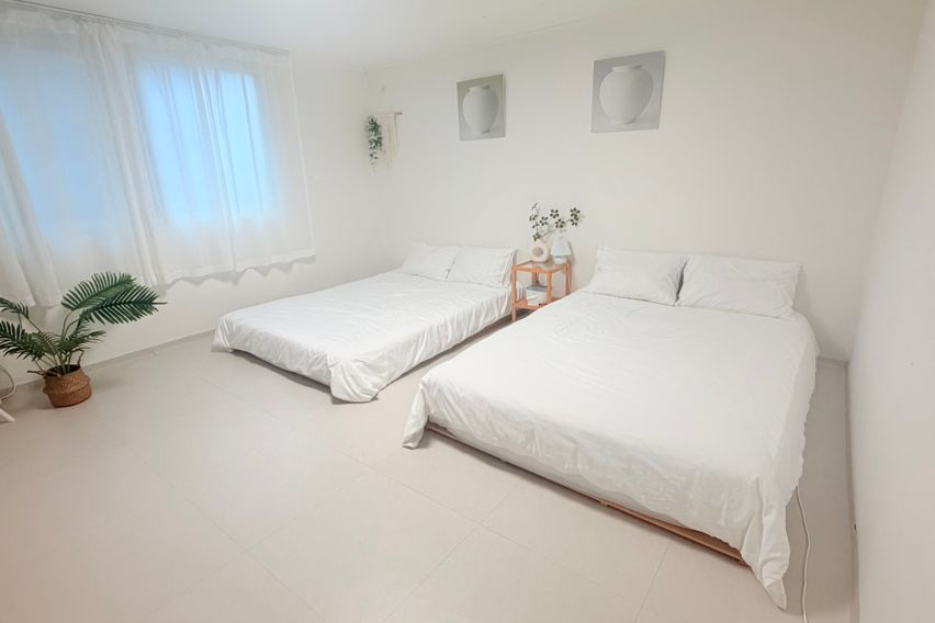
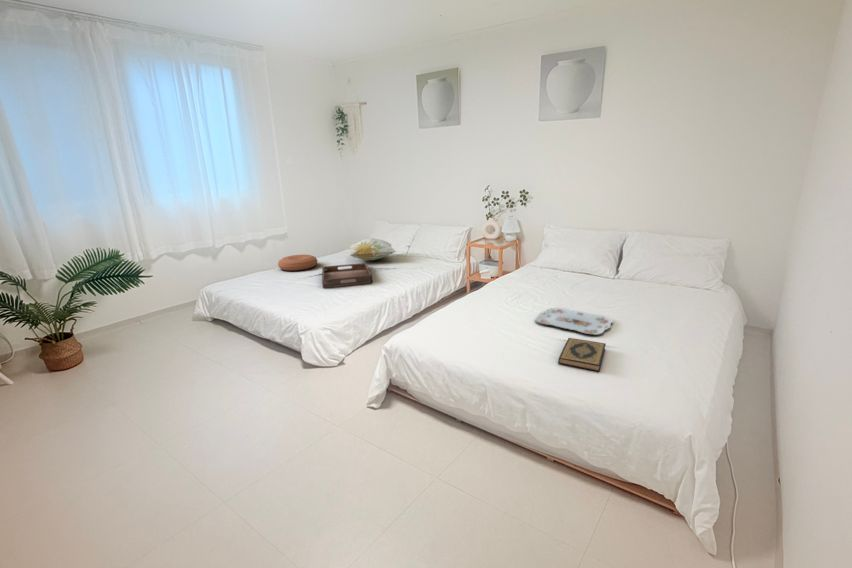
+ serving tray [534,306,614,336]
+ hardback book [557,337,607,373]
+ serving tray [321,262,373,289]
+ cushion [277,254,319,272]
+ decorative pillow [349,237,397,261]
